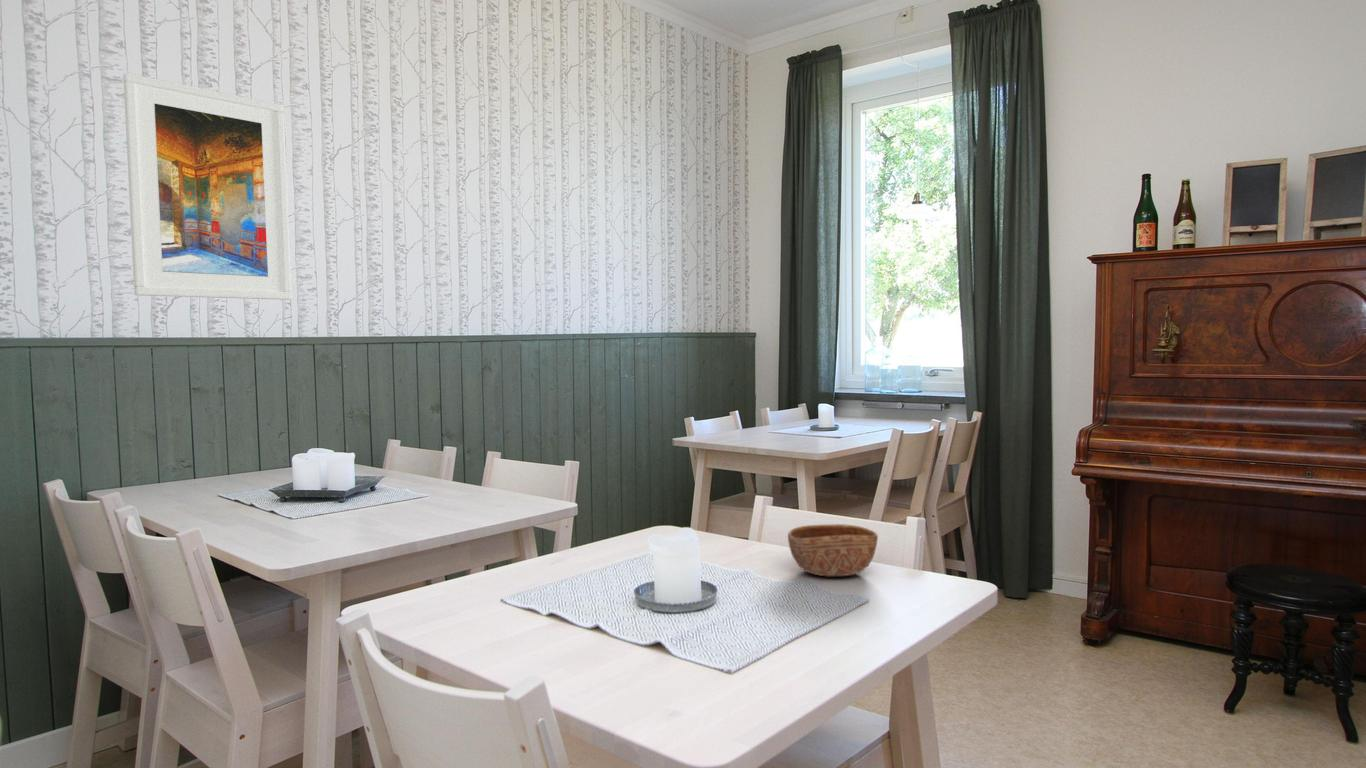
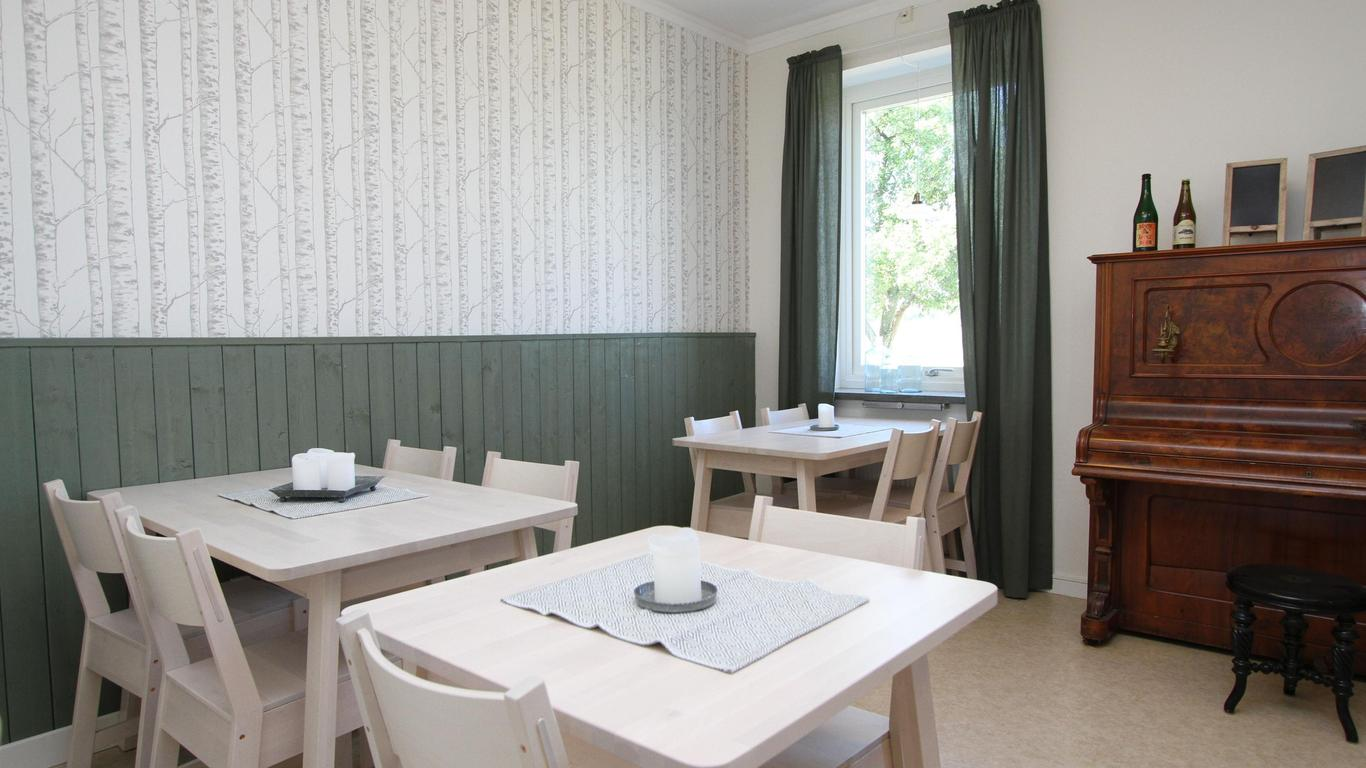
- bowl [787,523,879,577]
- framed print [122,72,293,301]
